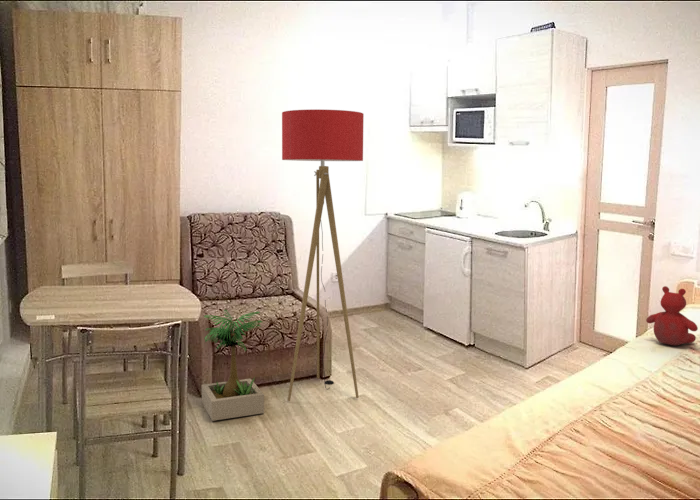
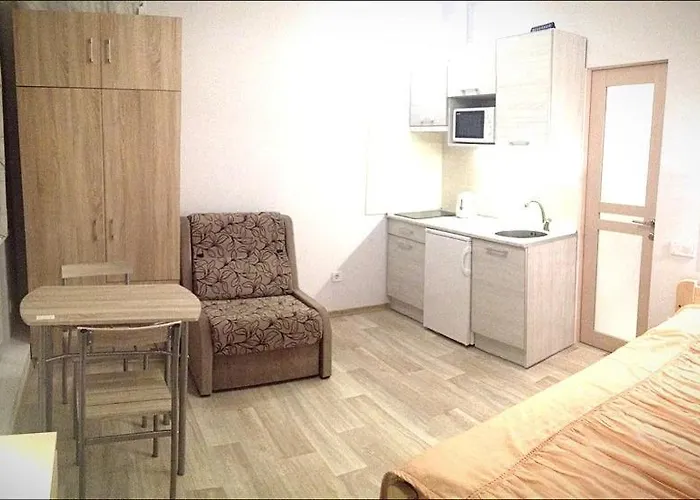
- stuffed bear [645,285,699,347]
- floor lamp [281,108,365,402]
- potted plant [201,309,265,422]
